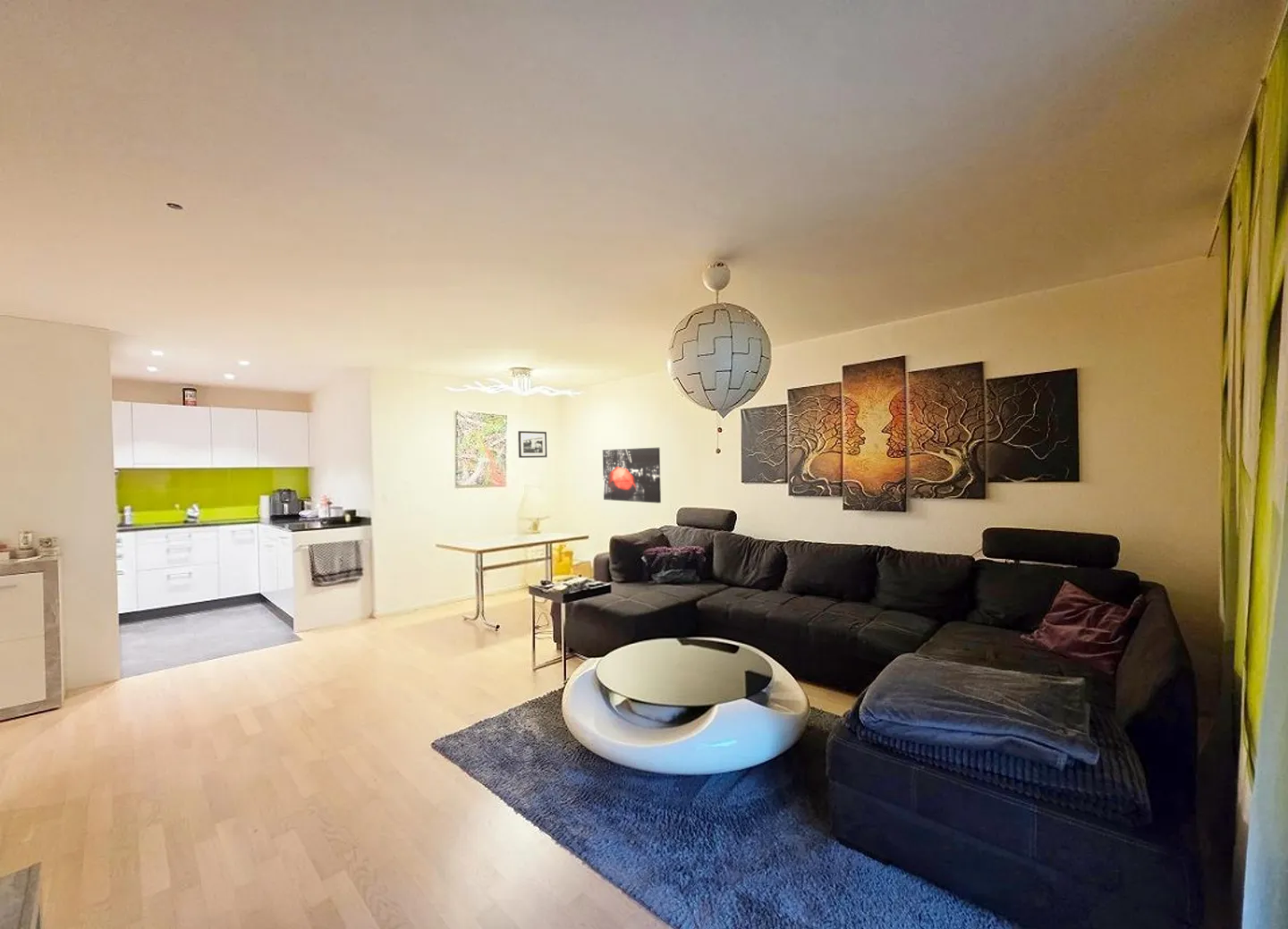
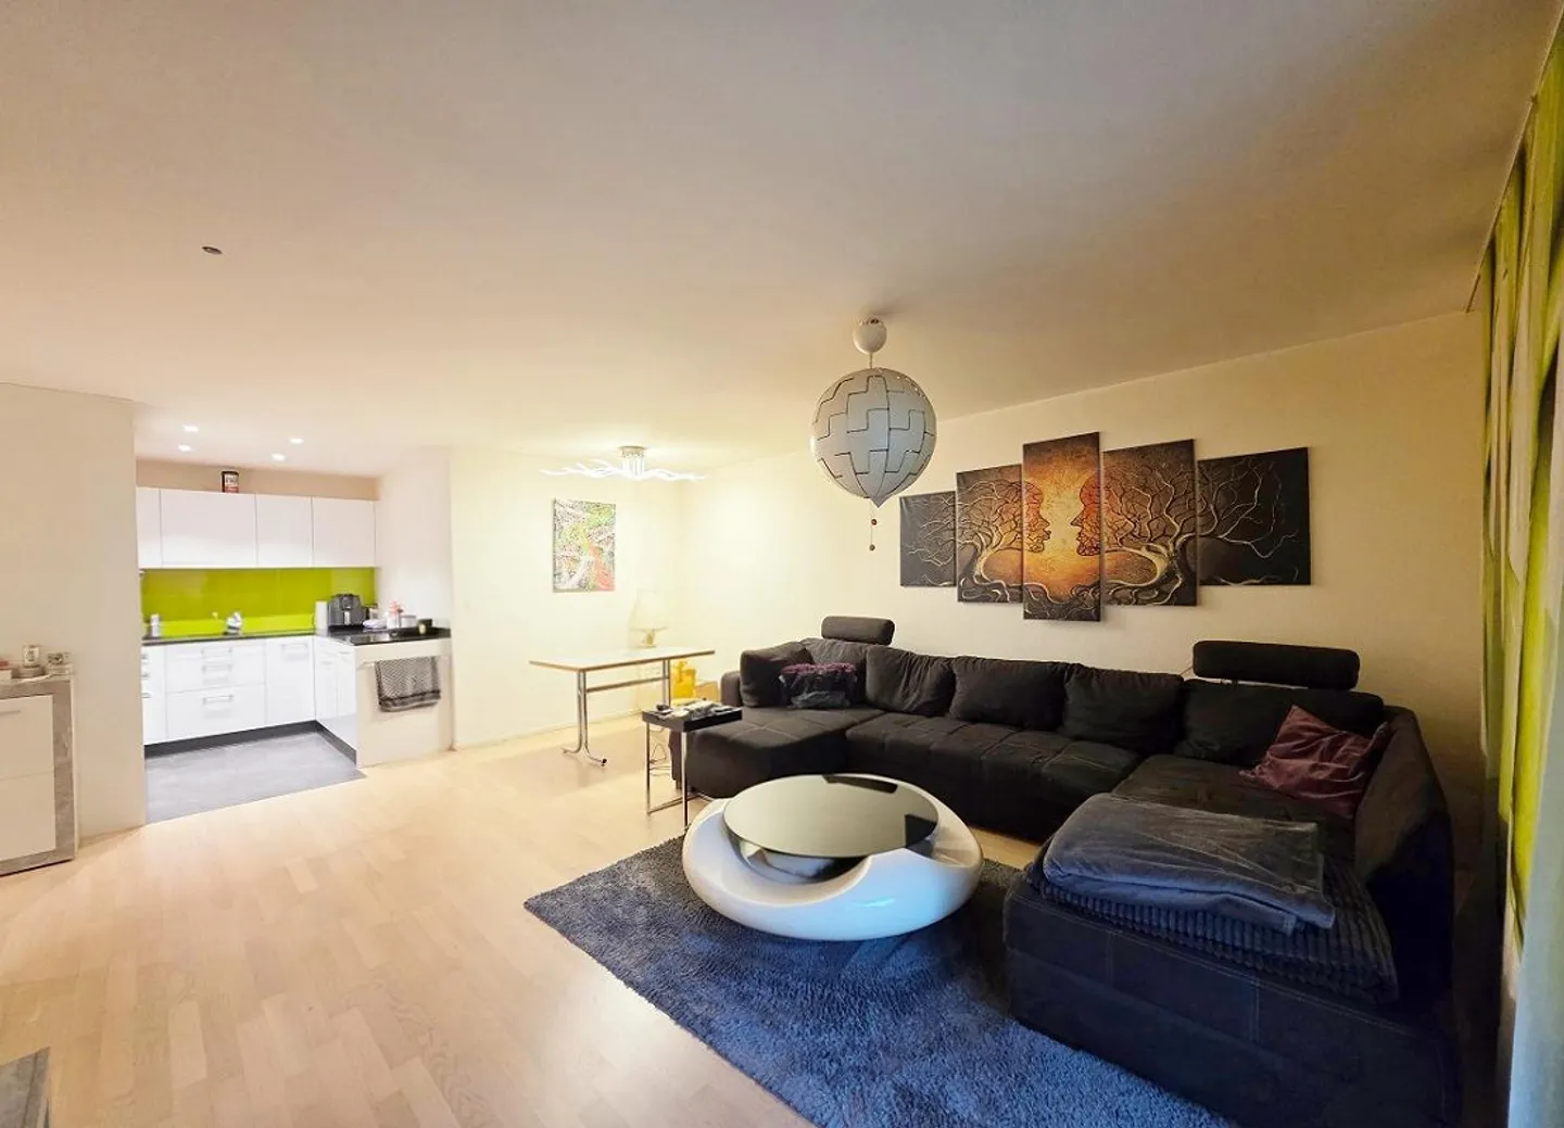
- wall art [602,447,662,504]
- picture frame [517,430,548,459]
